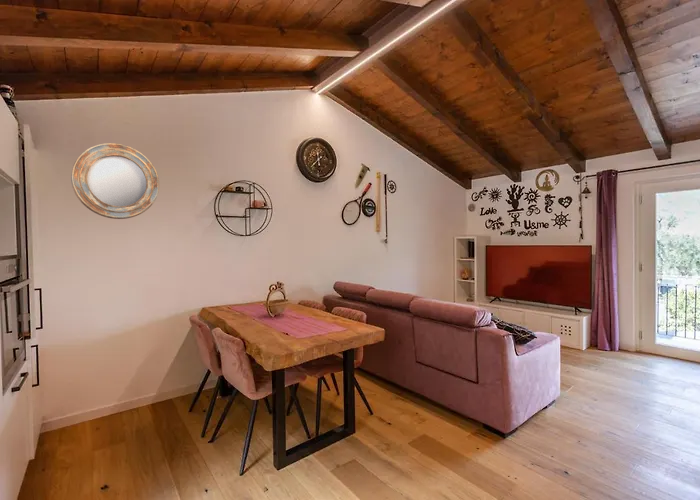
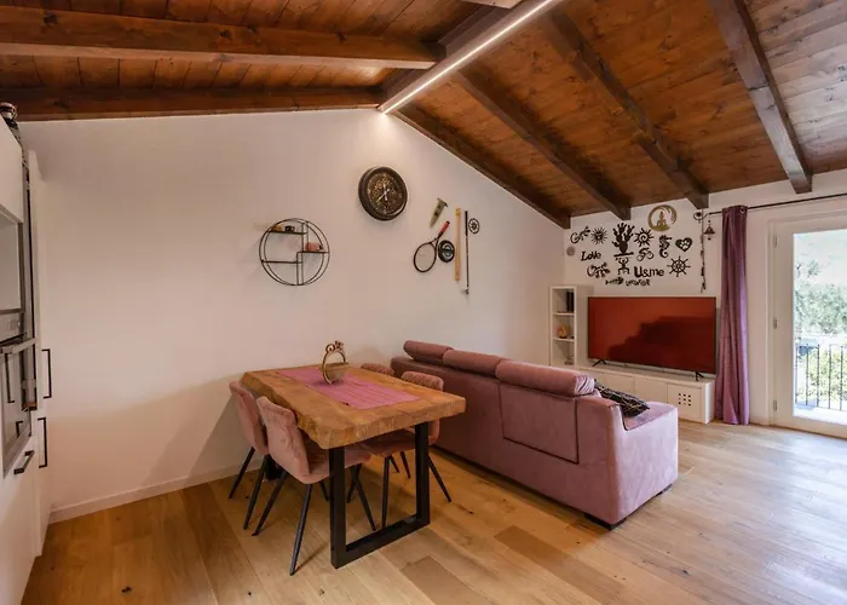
- home mirror [70,142,160,220]
